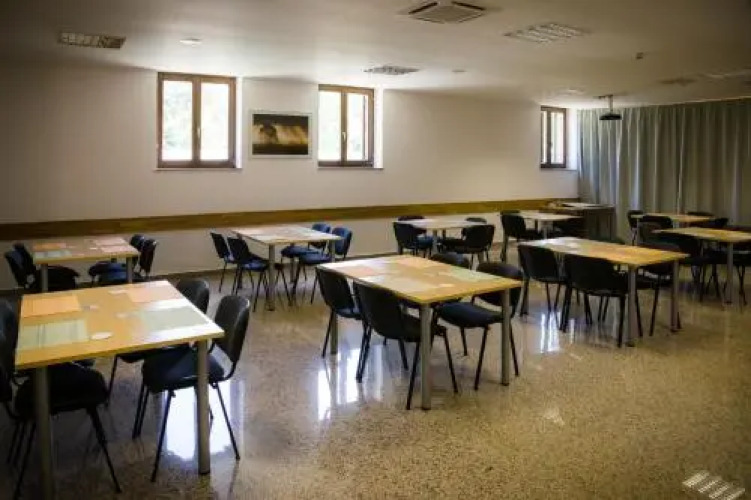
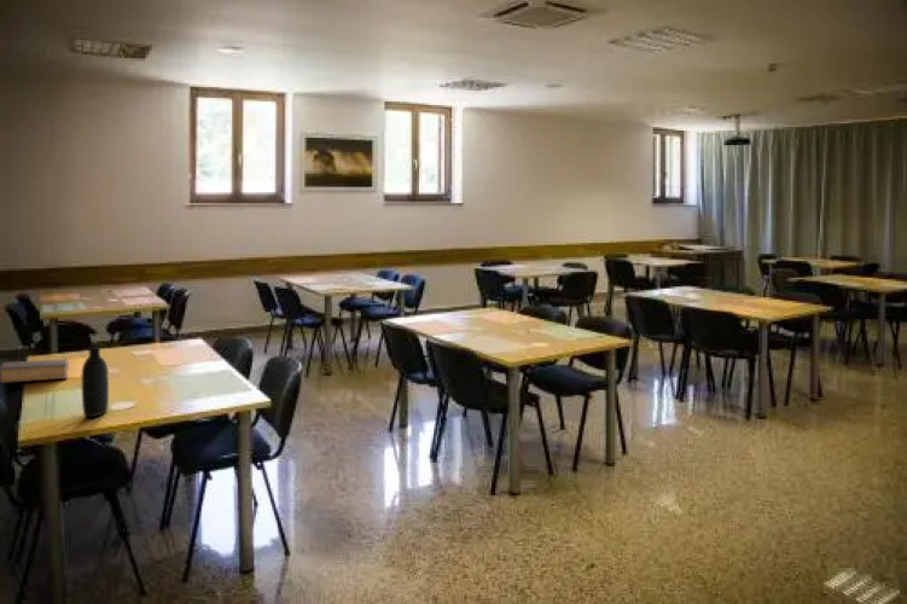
+ book [0,358,70,384]
+ bottle [81,345,110,418]
